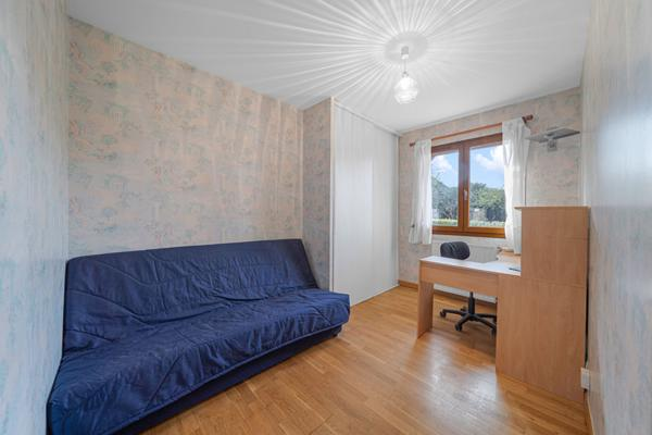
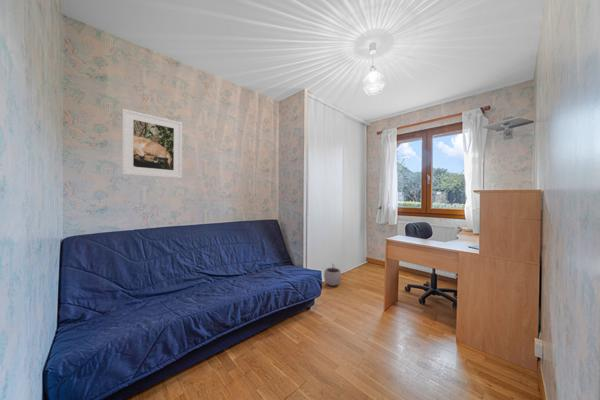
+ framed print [121,108,183,179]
+ plant pot [323,263,342,287]
